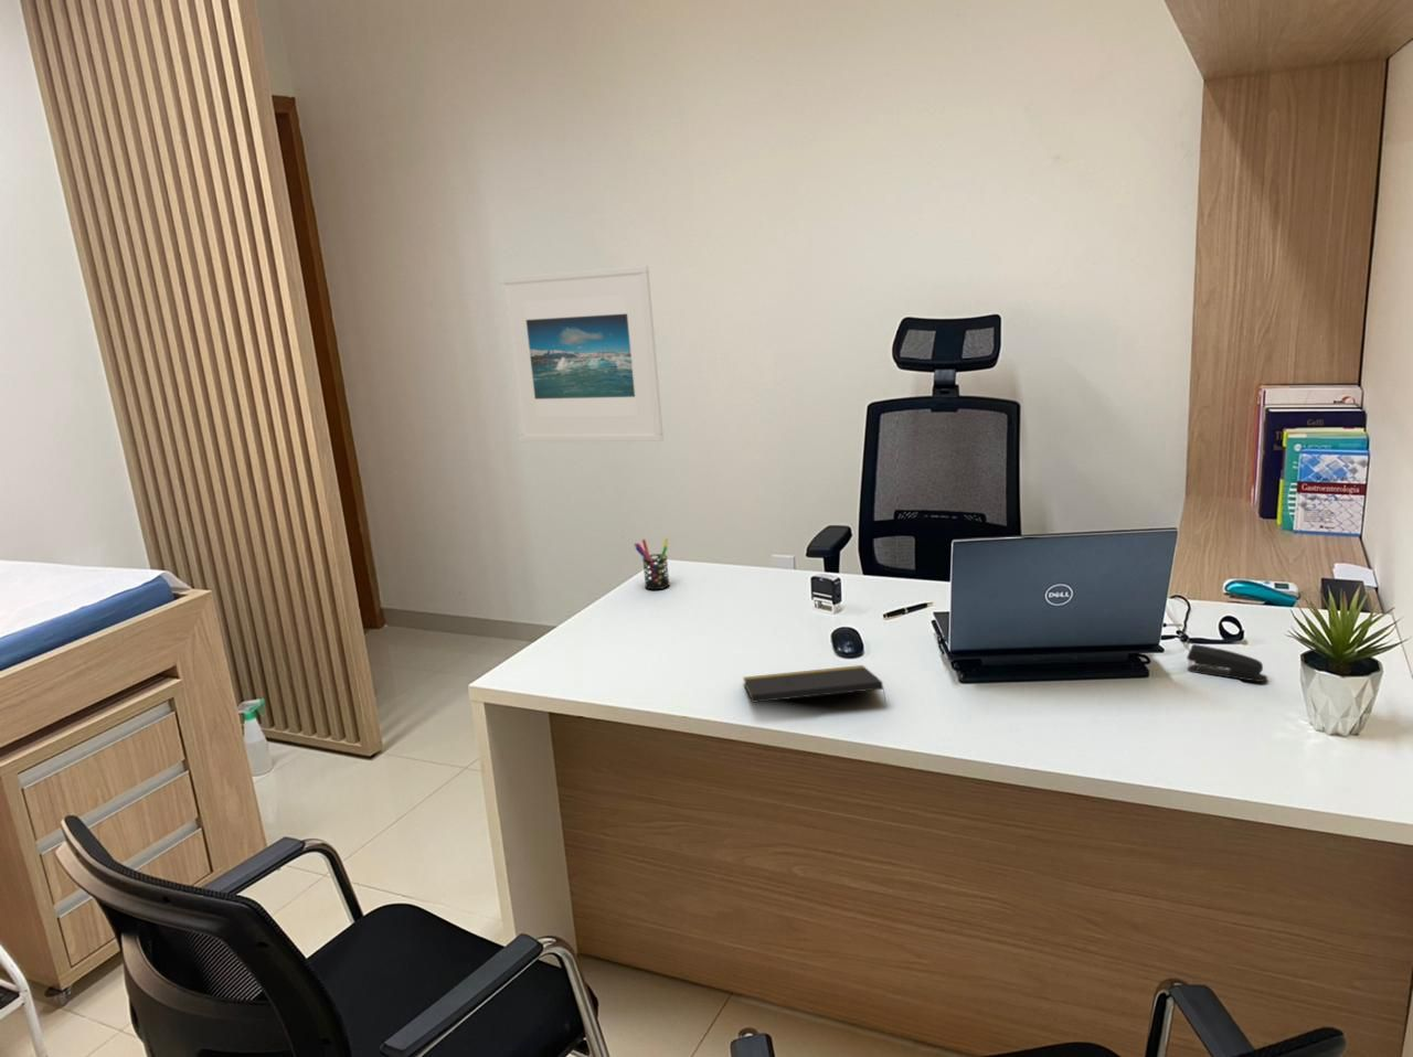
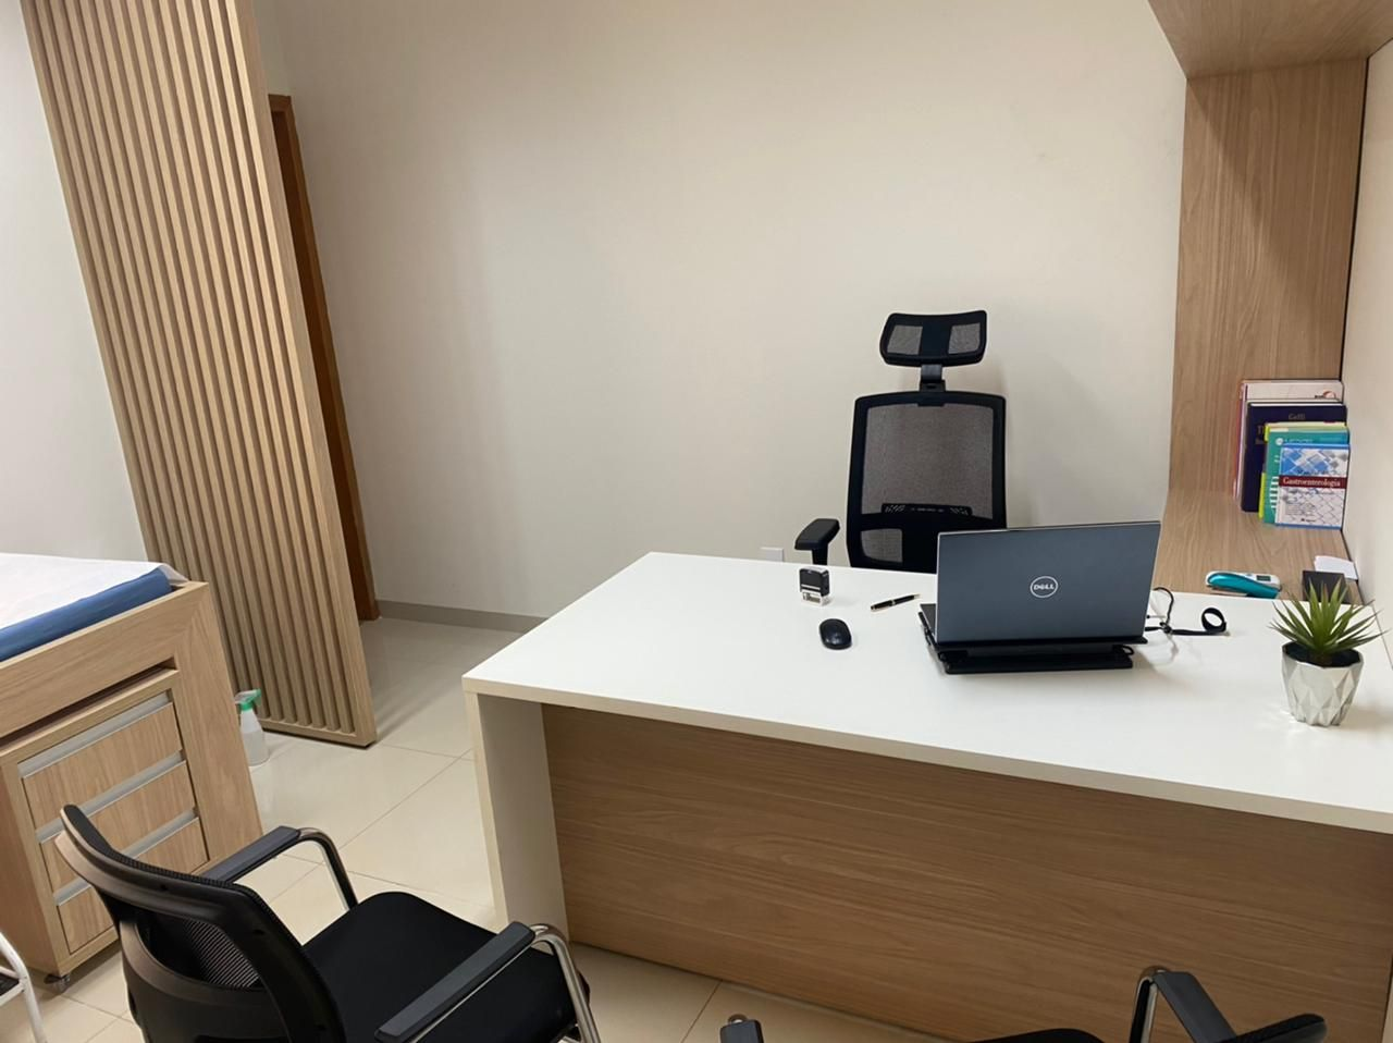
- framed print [499,264,664,442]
- notepad [742,664,888,705]
- pen holder [632,537,671,591]
- stapler [1186,643,1269,683]
